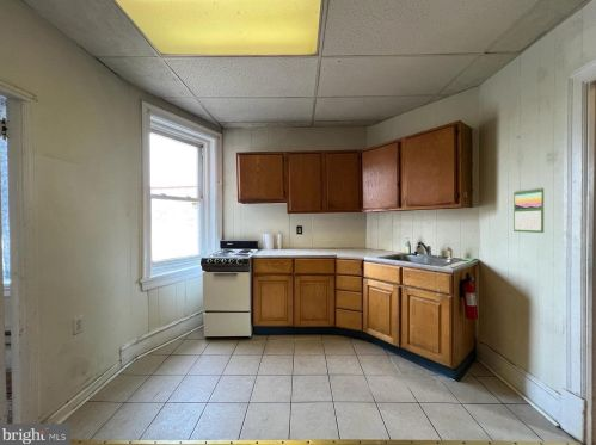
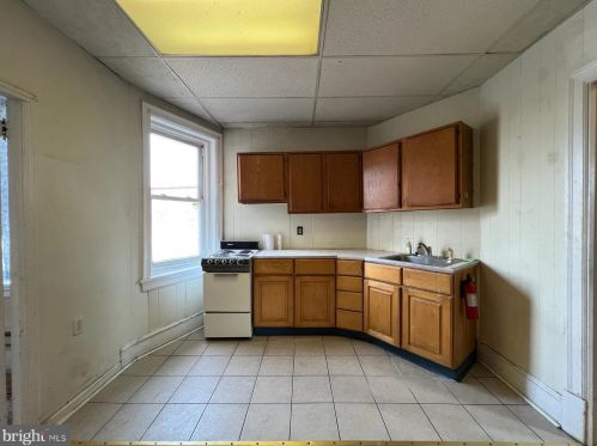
- calendar [512,186,545,234]
